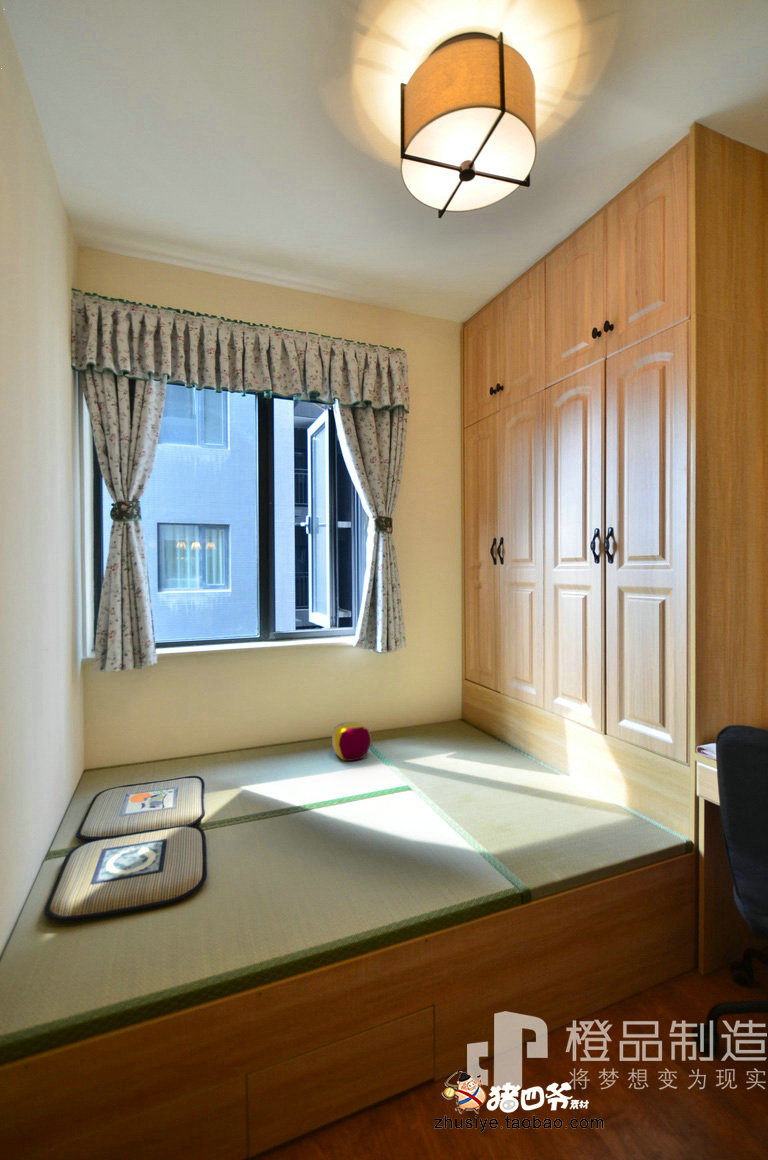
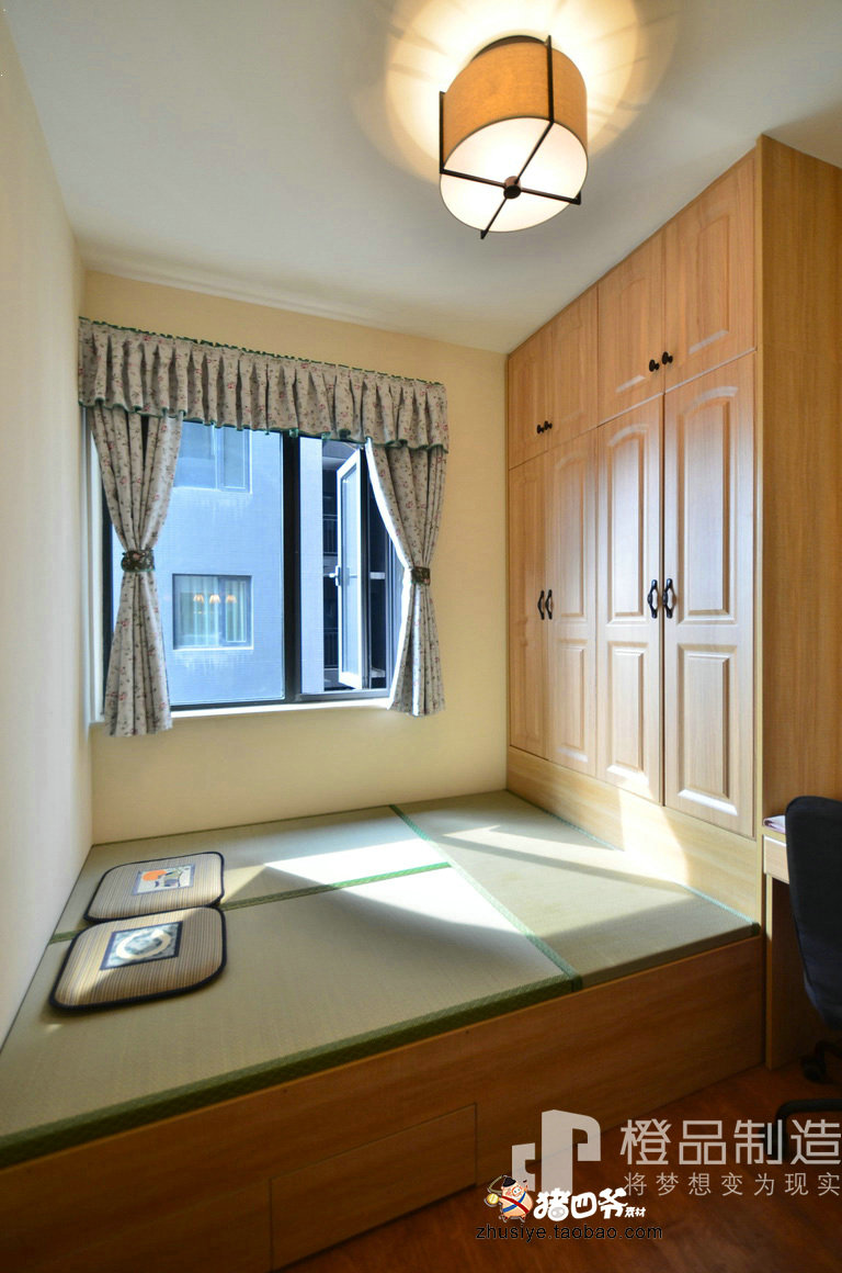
- ball [331,721,372,762]
